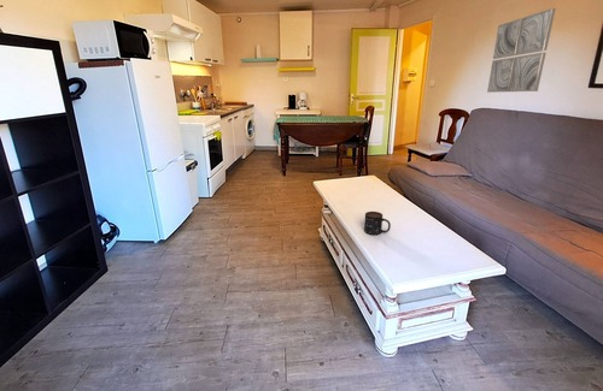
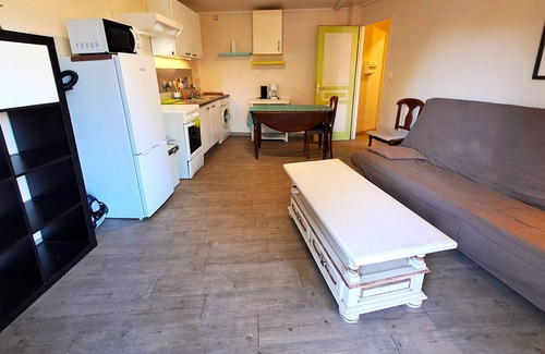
- wall art [486,7,557,94]
- mug [363,211,392,236]
